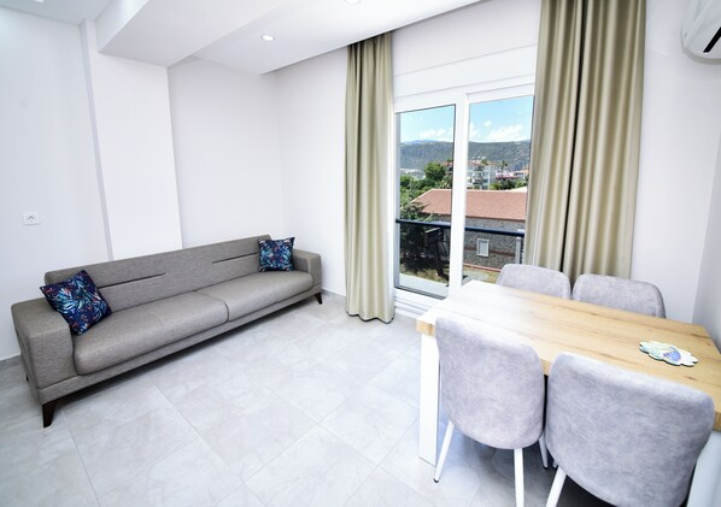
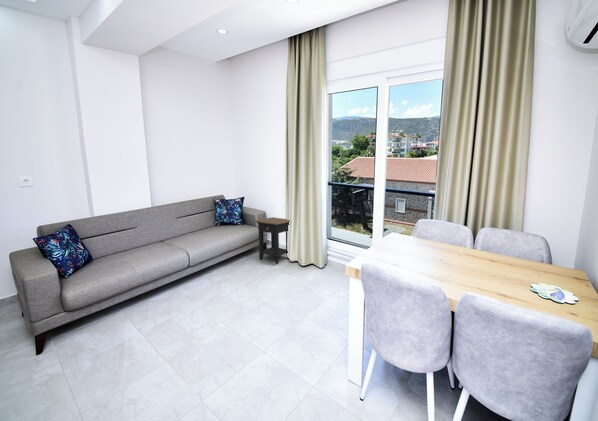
+ side table [254,216,291,265]
